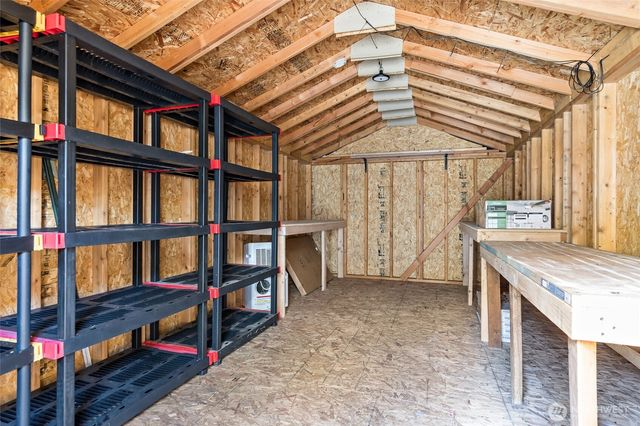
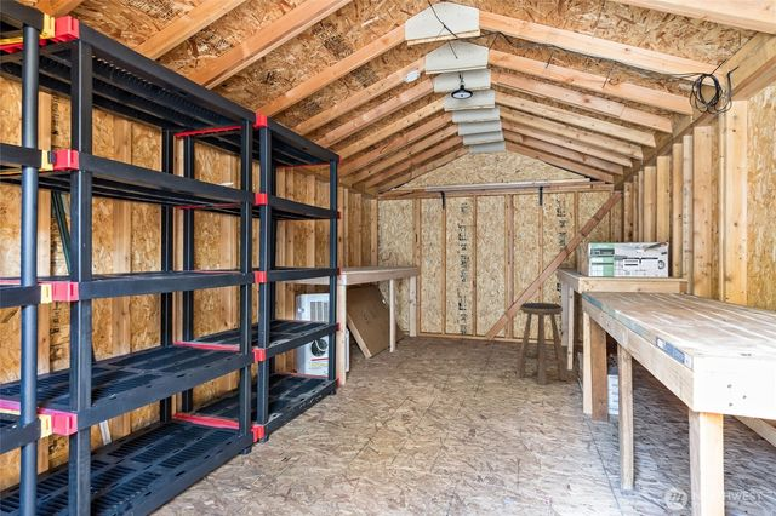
+ stool [514,302,569,386]
